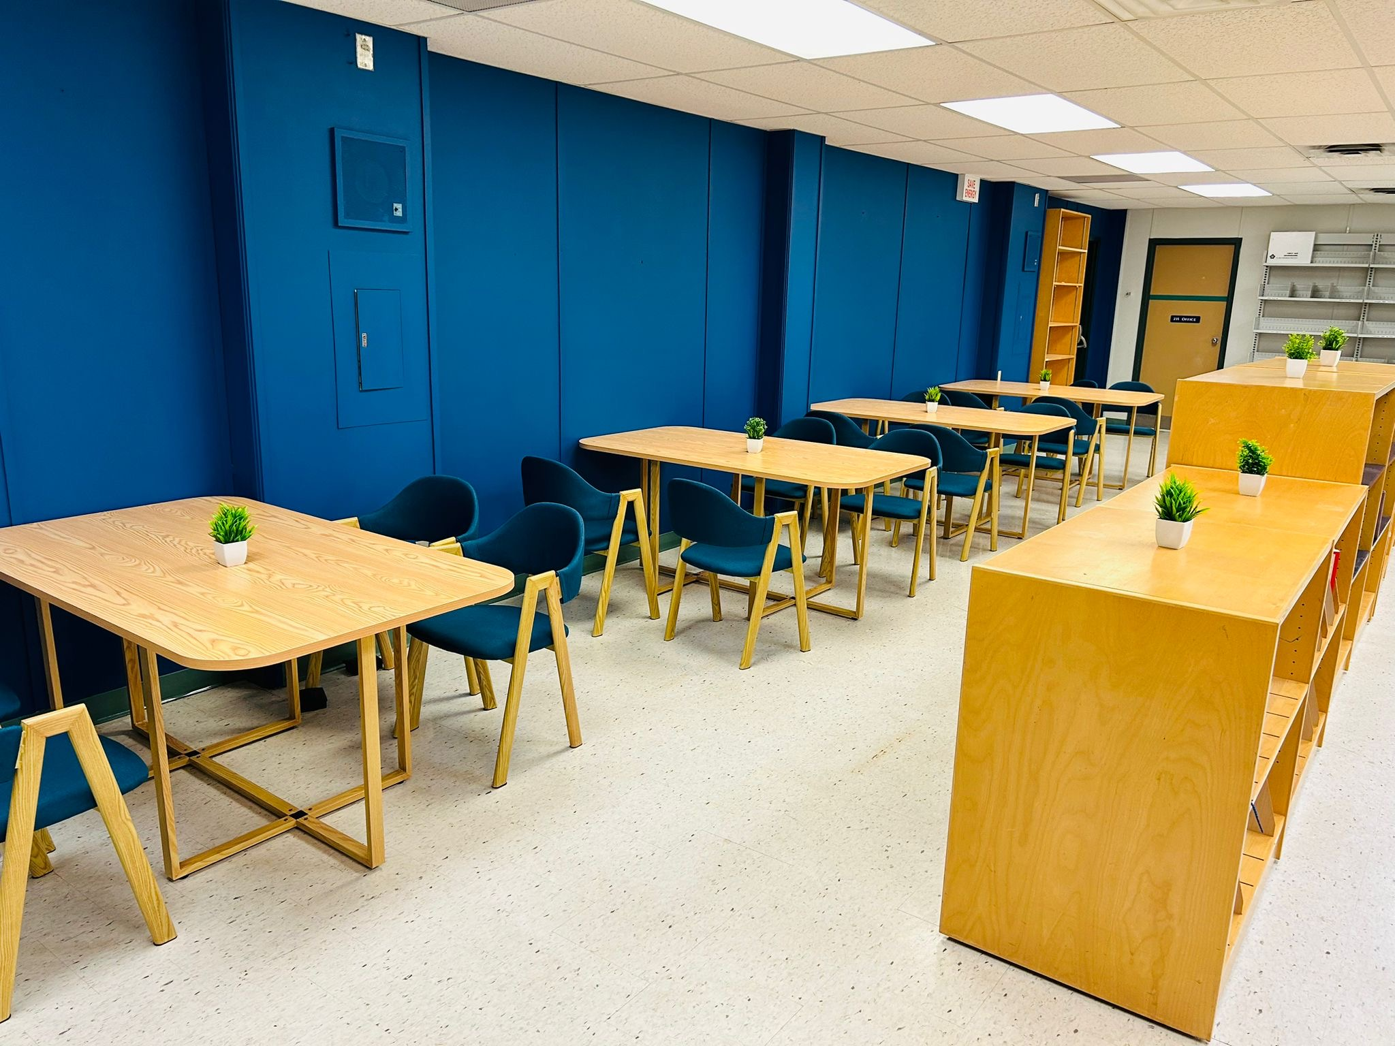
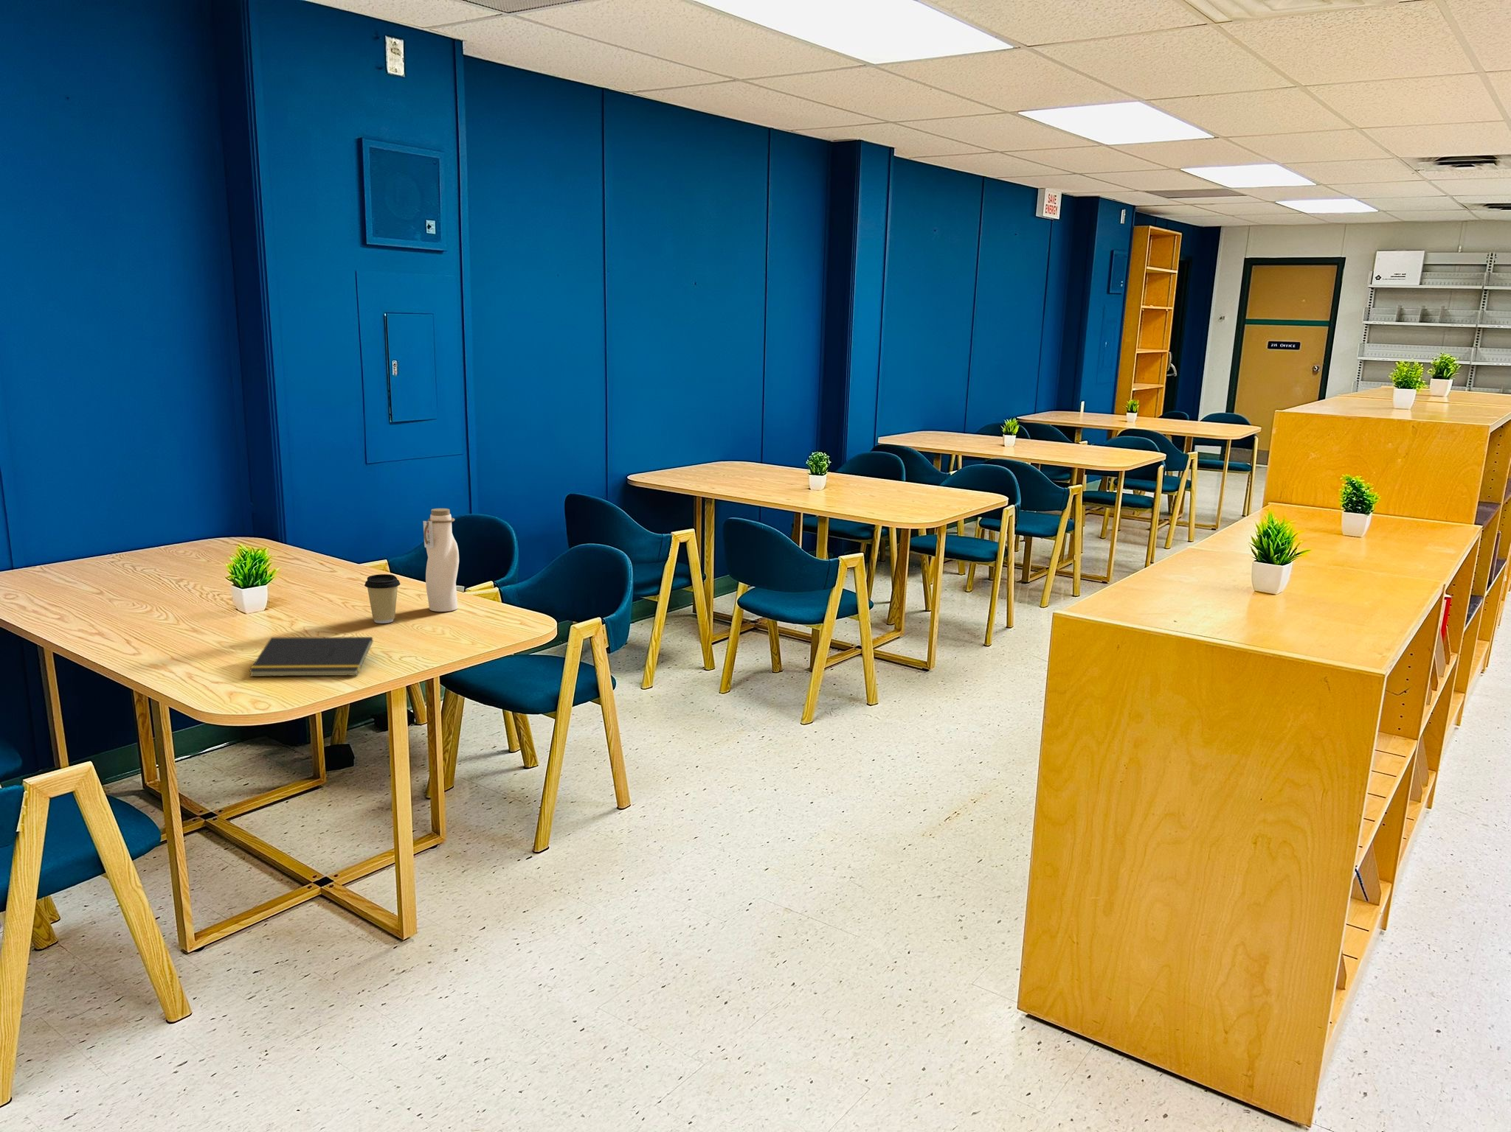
+ notepad [249,636,374,678]
+ water bottle [422,508,459,612]
+ coffee cup [364,573,401,624]
